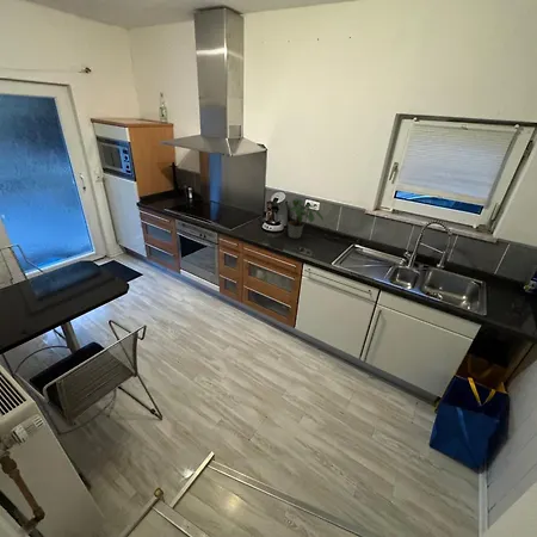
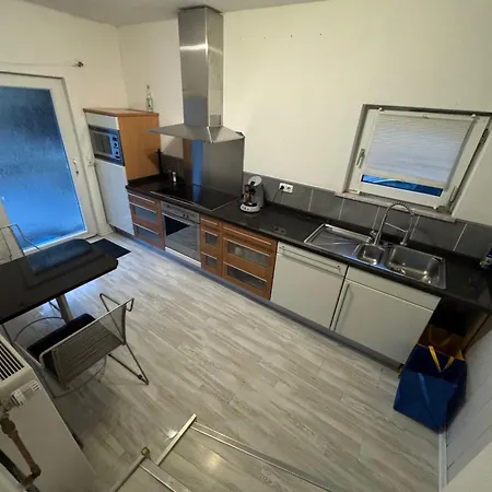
- potted plant [286,198,325,240]
